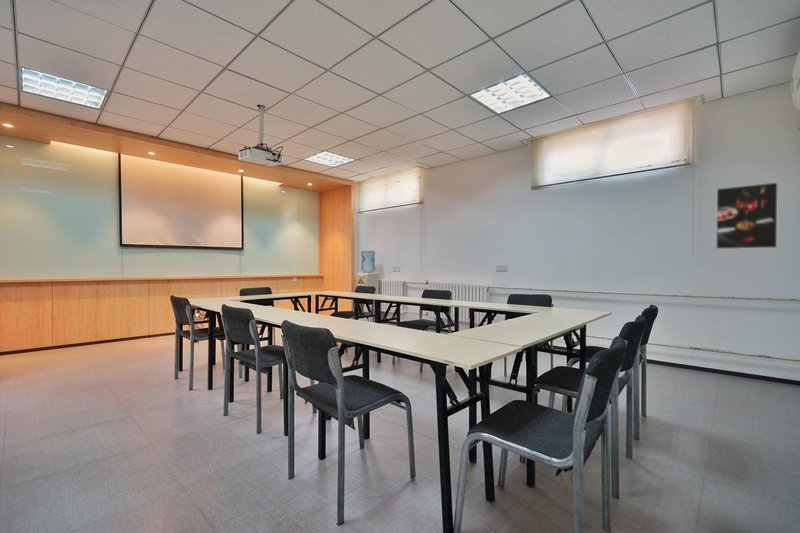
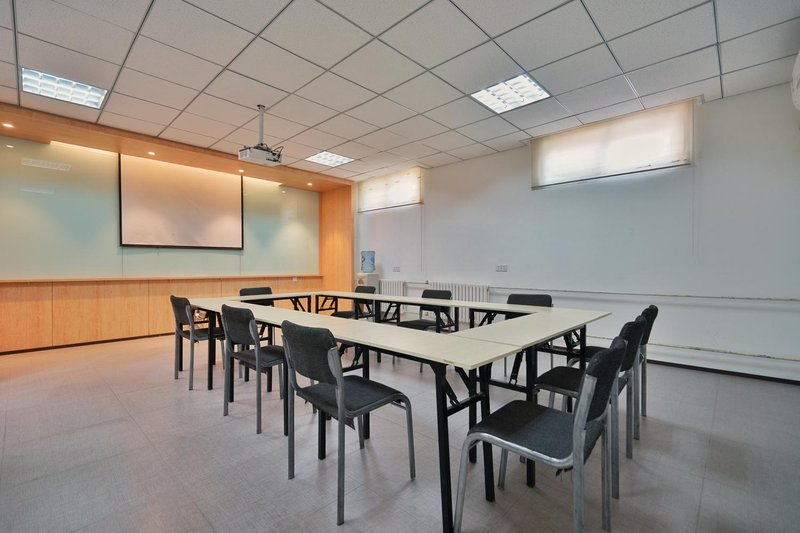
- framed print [715,181,779,250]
